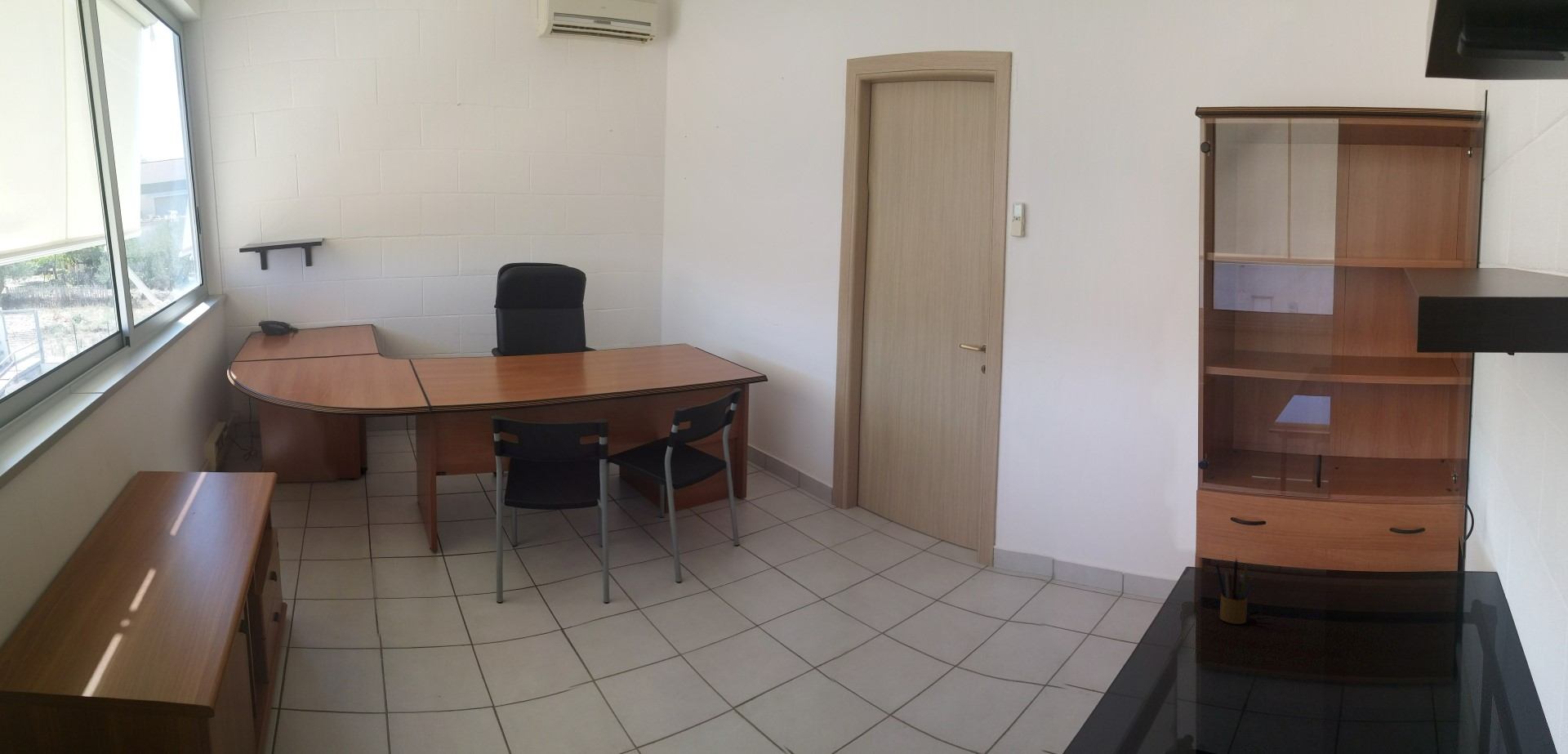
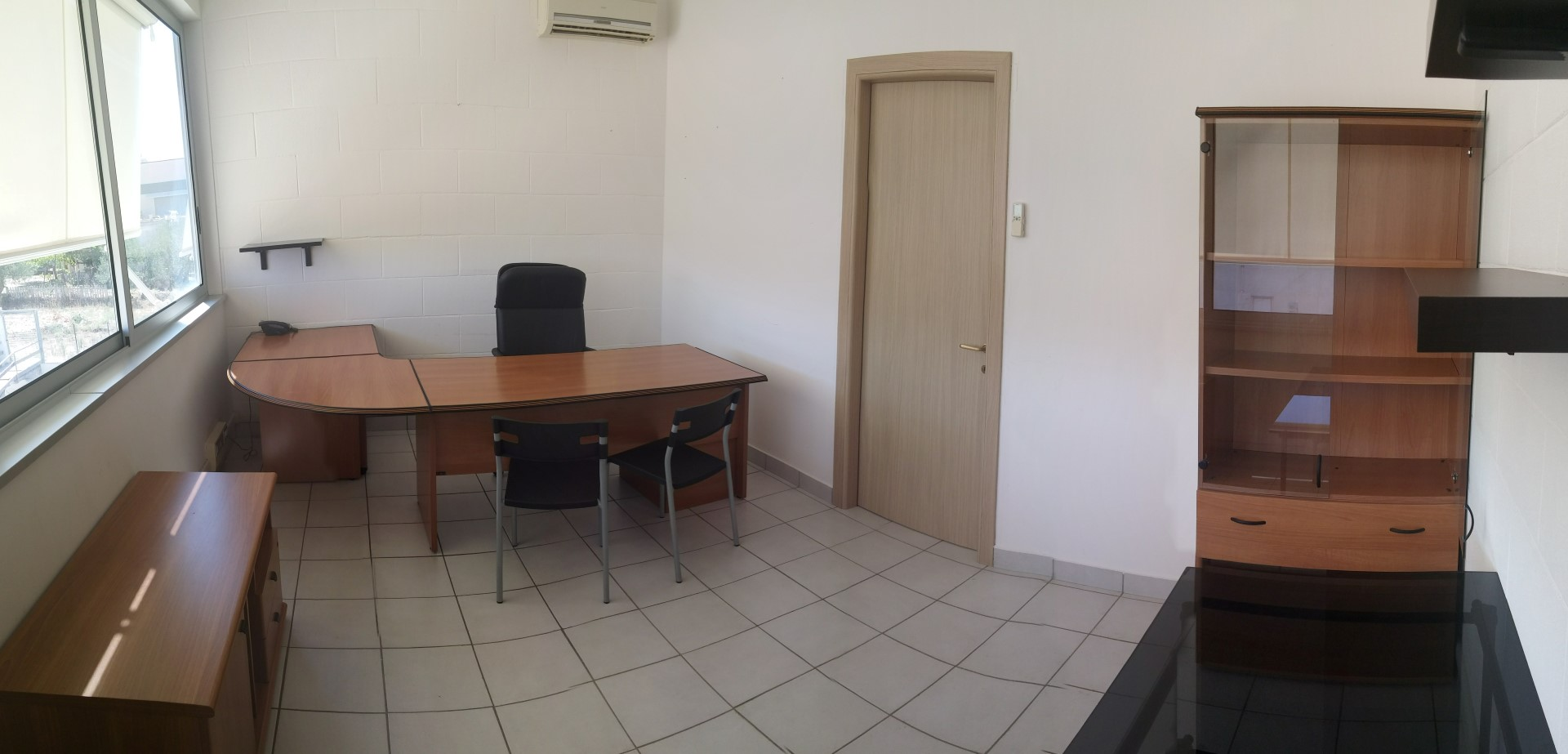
- pencil box [1214,557,1254,625]
